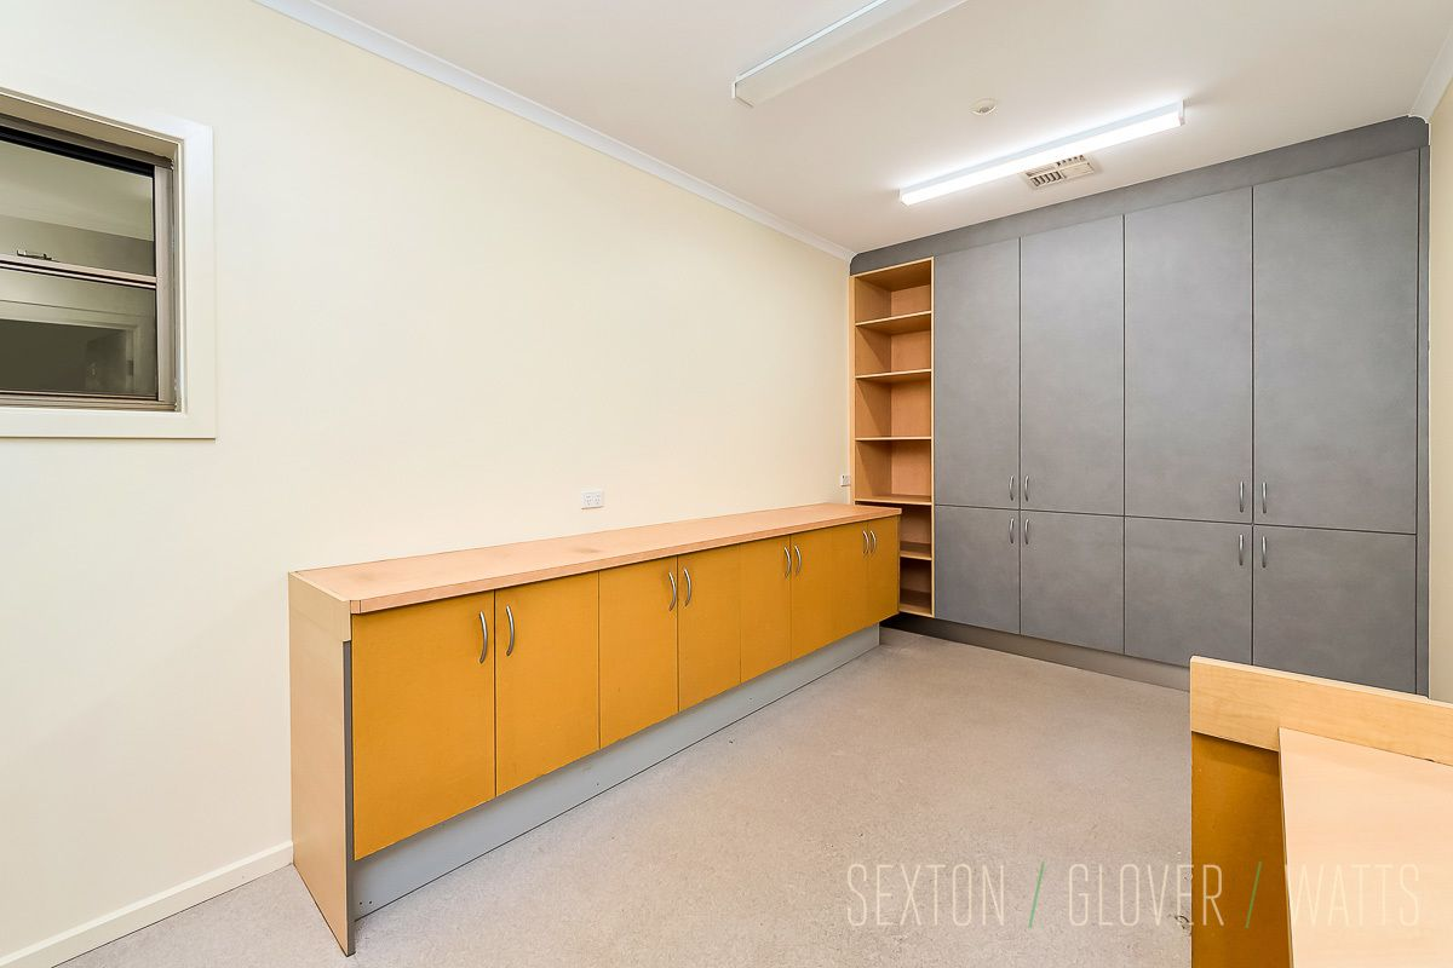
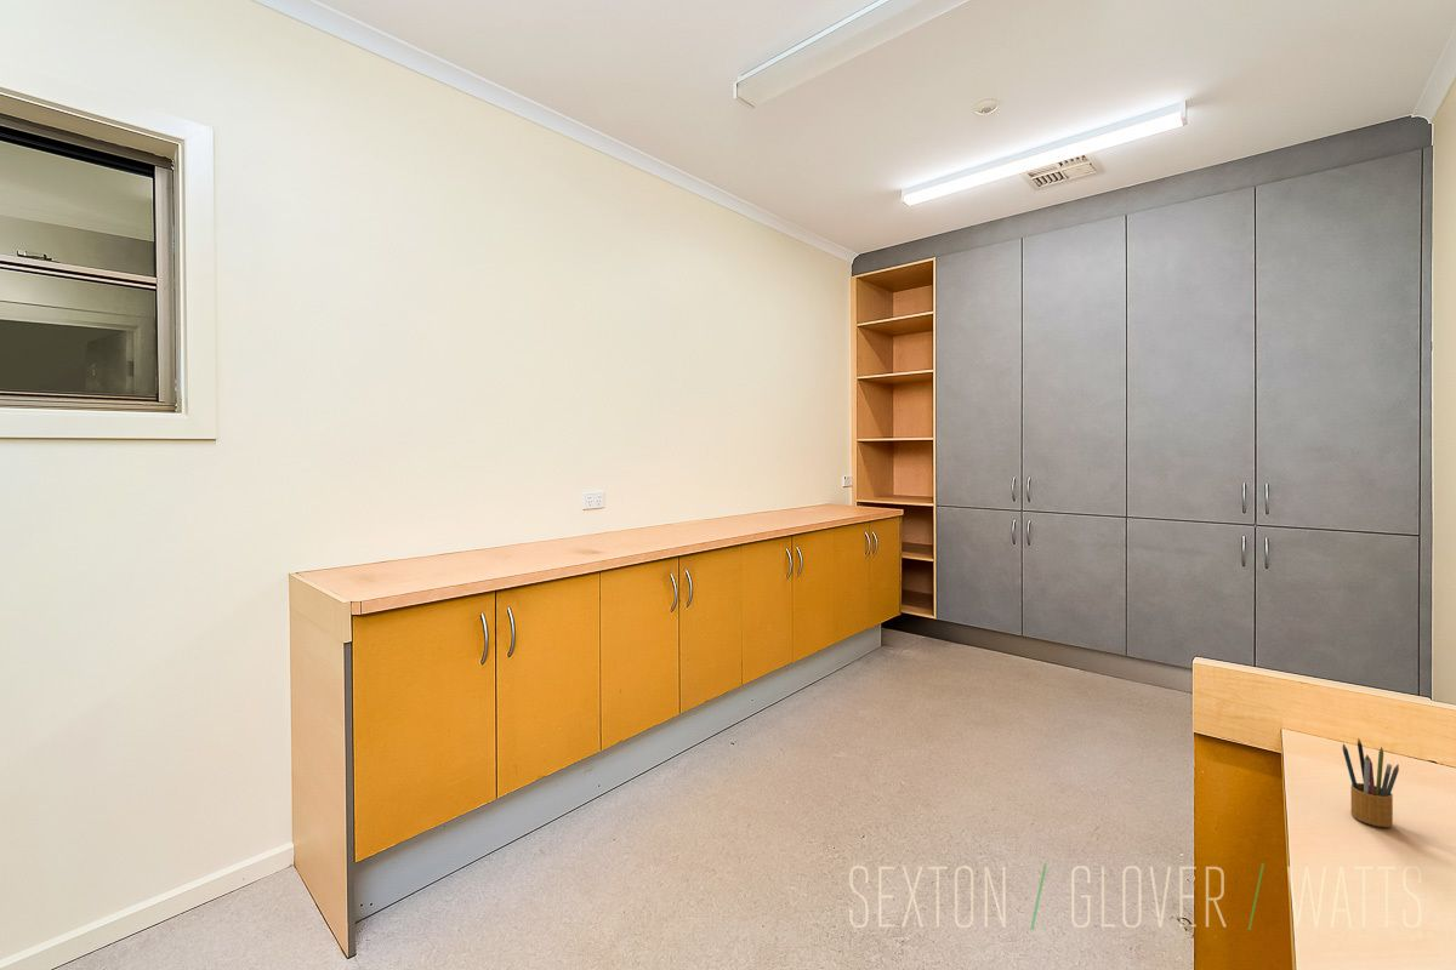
+ pencil box [1341,737,1400,828]
